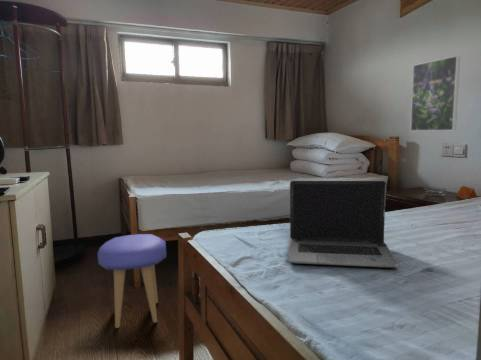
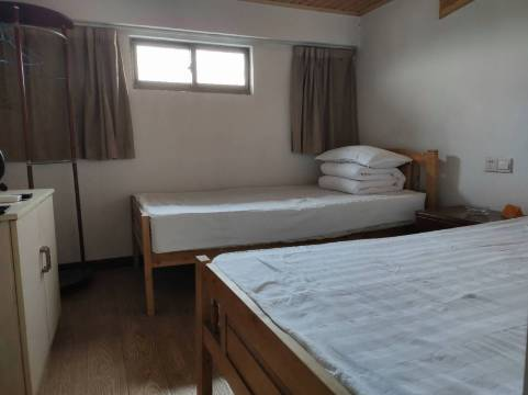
- stool [96,233,167,329]
- laptop computer [286,180,400,269]
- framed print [410,55,461,132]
